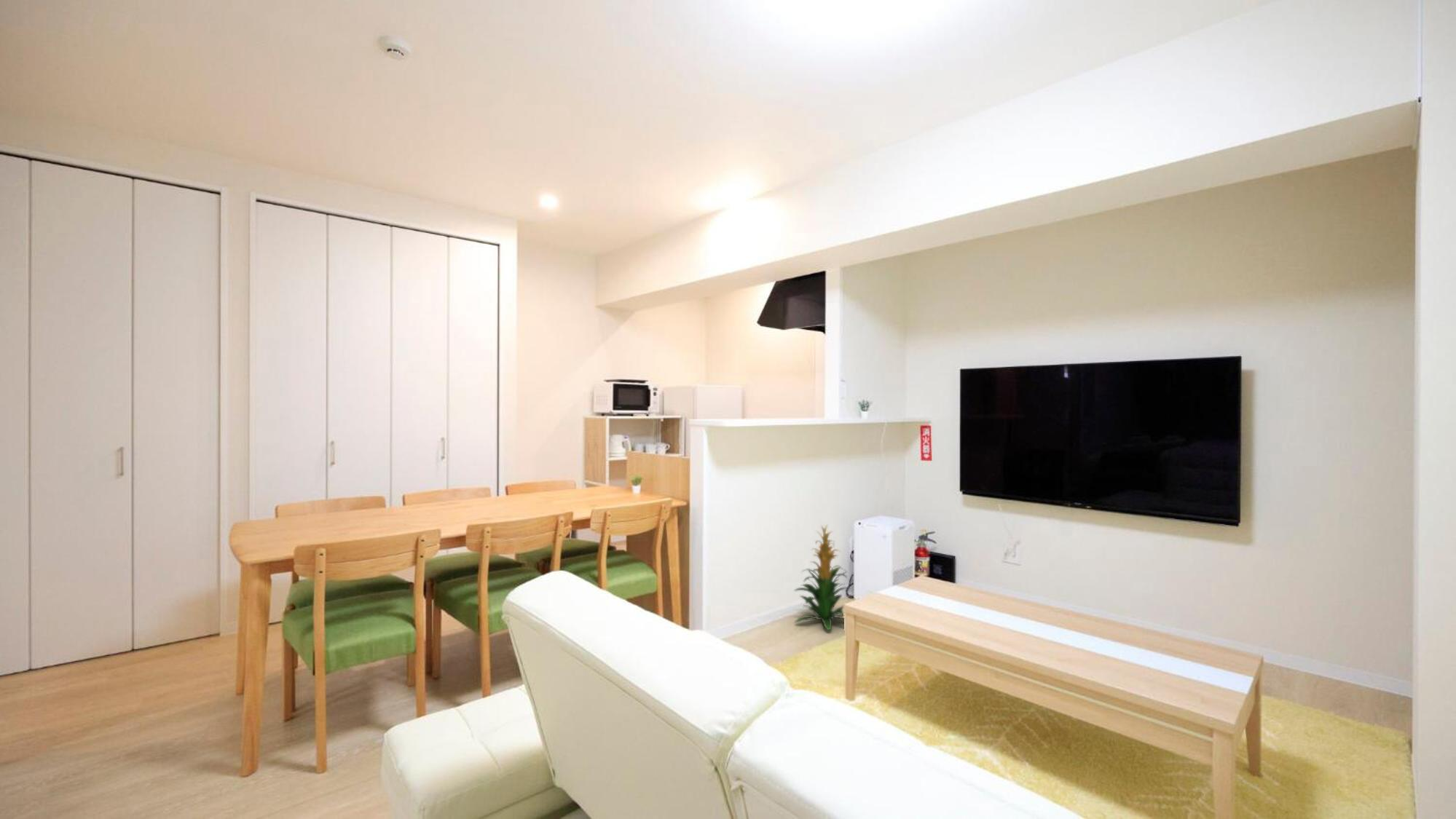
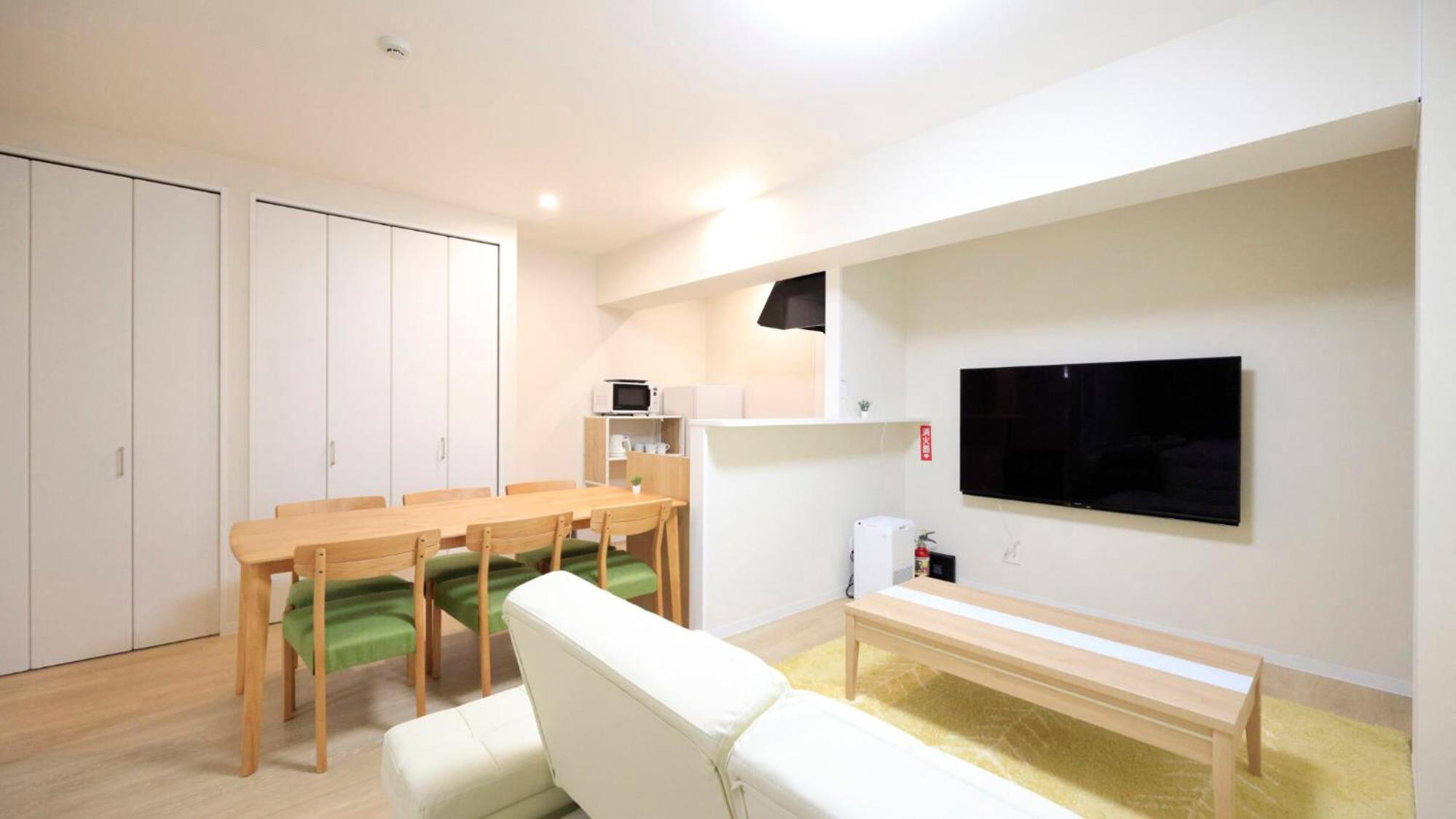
- indoor plant [793,523,852,631]
